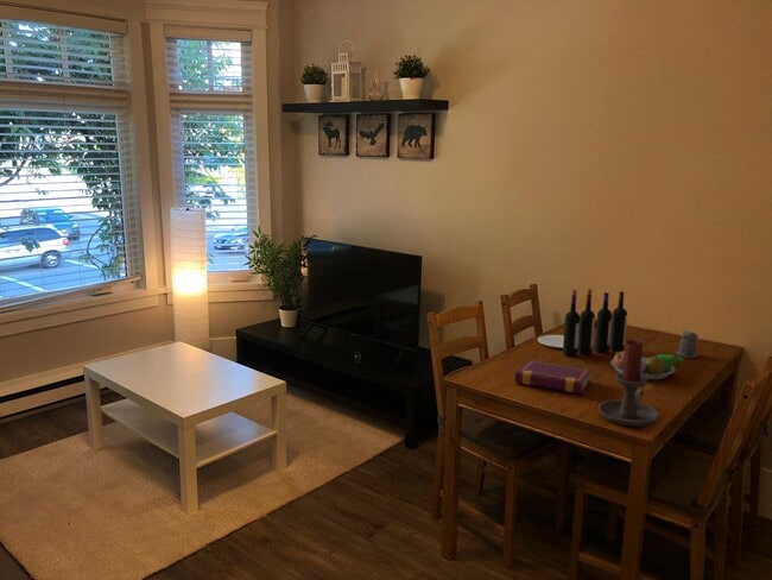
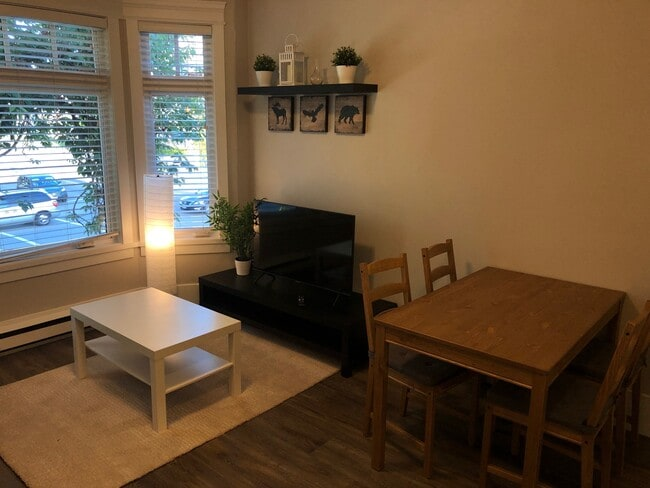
- wine bottle [537,288,628,358]
- candle holder [597,339,660,428]
- book [513,359,594,395]
- pepper shaker [675,329,701,359]
- fruit bowl [609,351,685,380]
